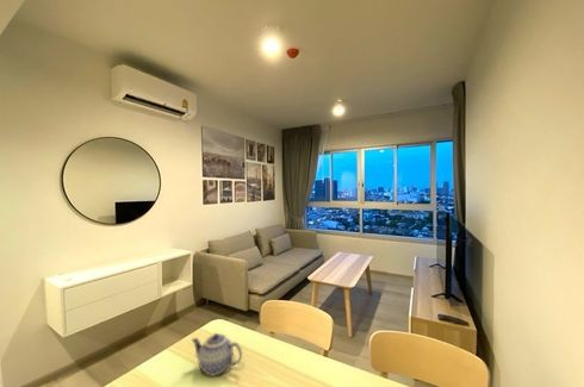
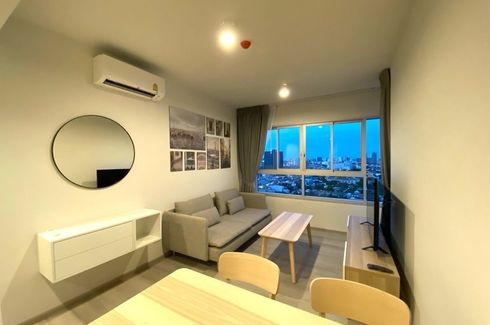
- teapot [191,332,243,377]
